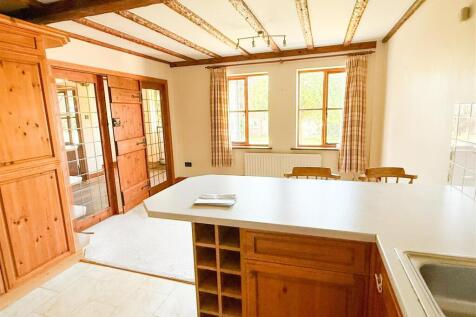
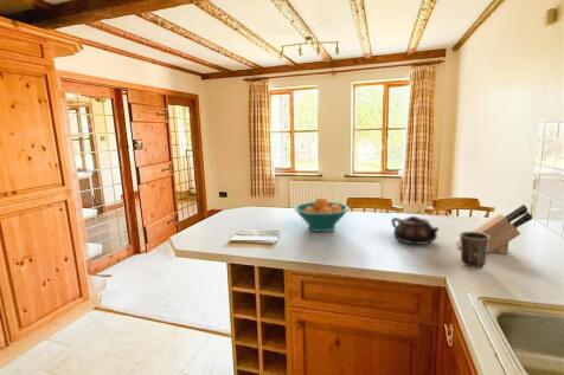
+ knife block [456,203,533,254]
+ teapot [390,215,441,246]
+ fruit bowl [293,196,351,233]
+ mug [459,231,489,270]
